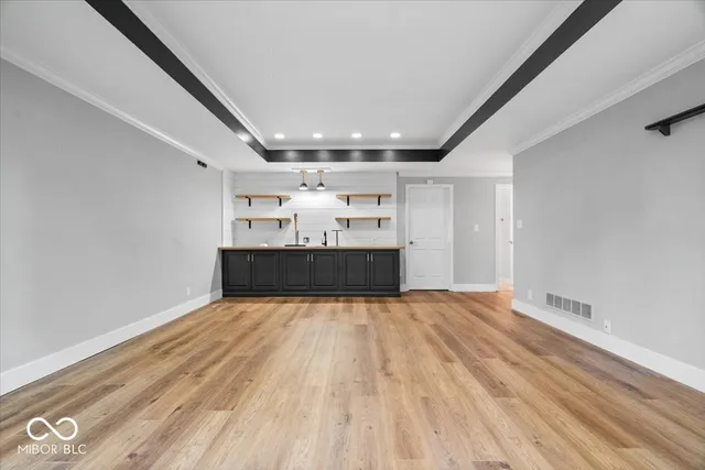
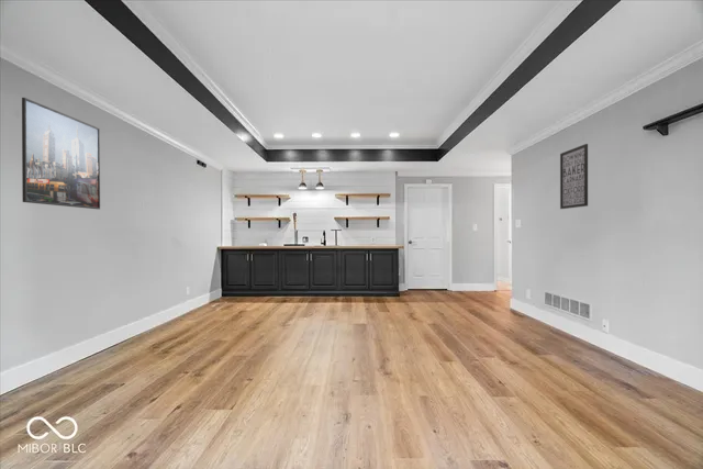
+ wall art [559,143,589,210]
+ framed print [21,97,101,210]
